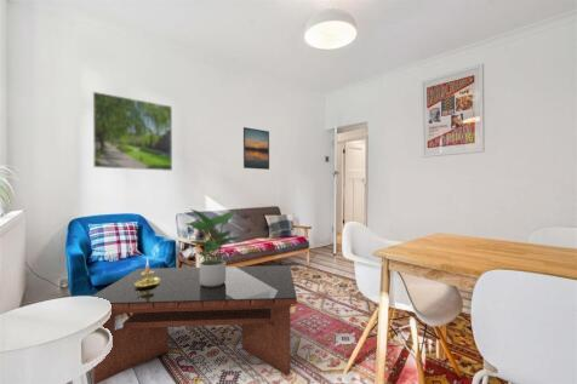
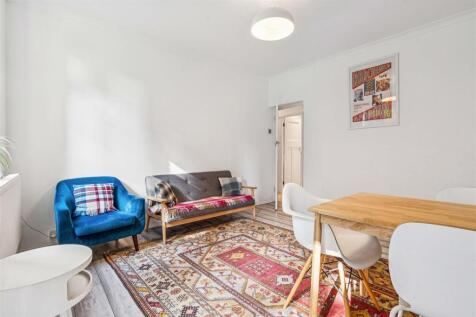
- coffee table [91,264,298,384]
- candle holder [135,257,160,288]
- potted plant [185,208,244,287]
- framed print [92,91,173,172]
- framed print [242,126,270,171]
